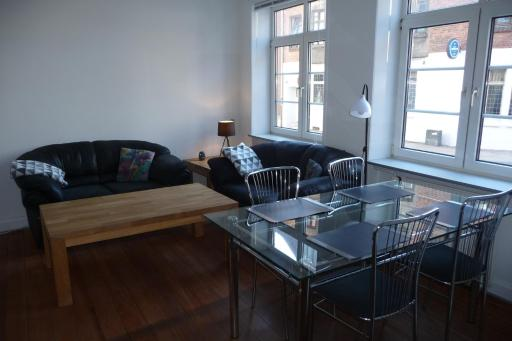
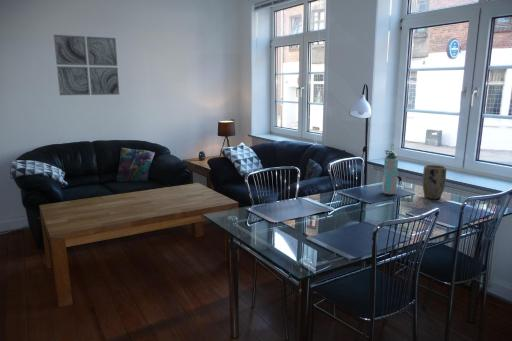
+ plant pot [422,164,447,200]
+ water bottle [381,149,399,195]
+ wall art [53,34,121,96]
